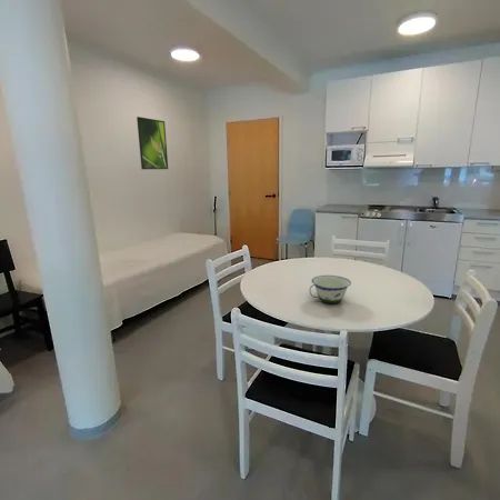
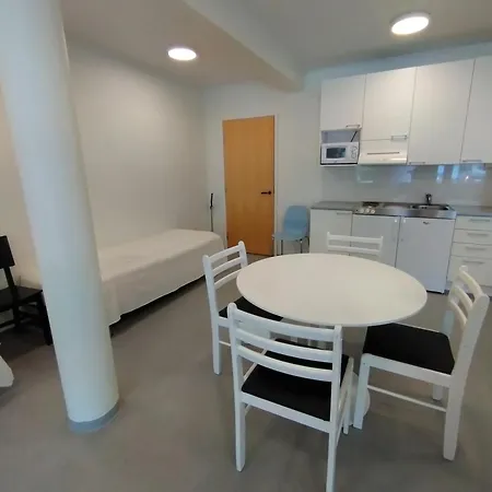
- bowl [309,274,352,304]
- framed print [136,116,169,170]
